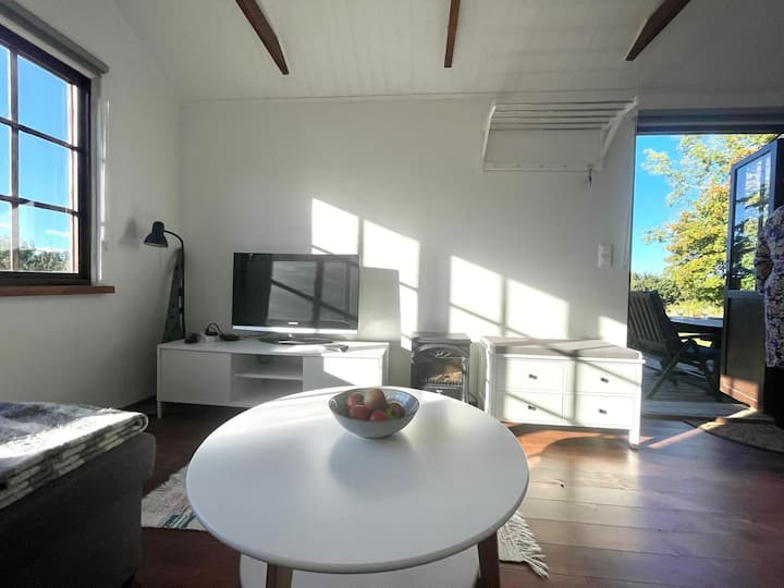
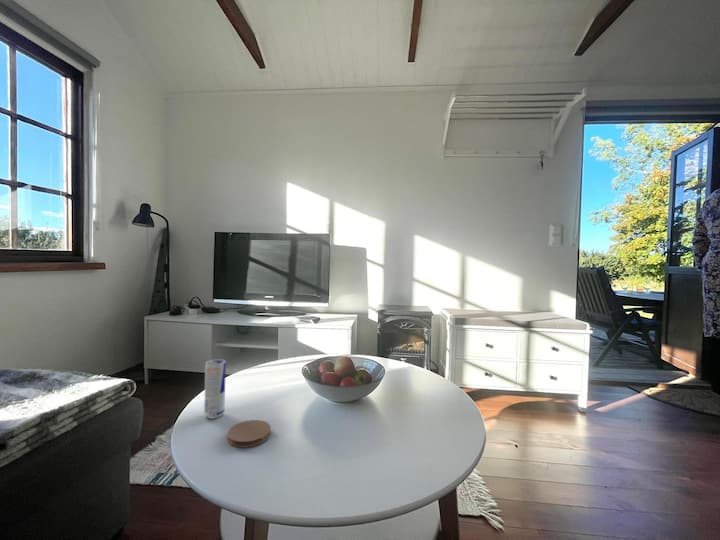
+ beverage can [203,358,227,420]
+ coaster [227,419,272,448]
